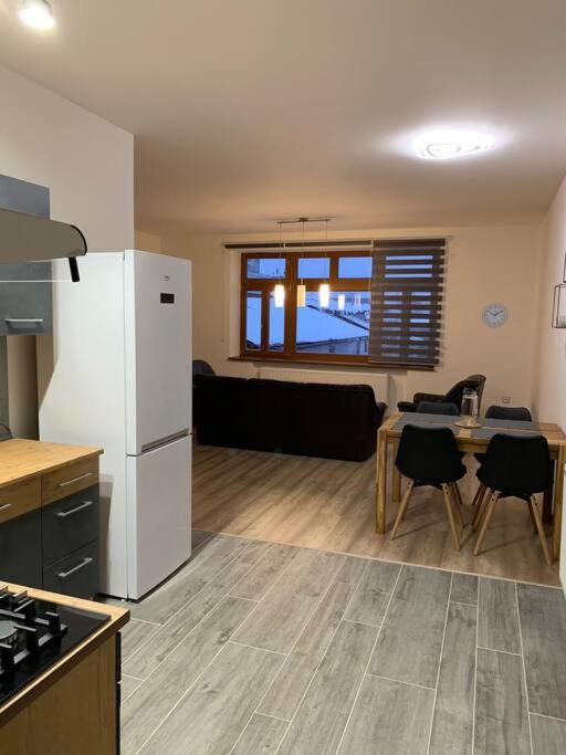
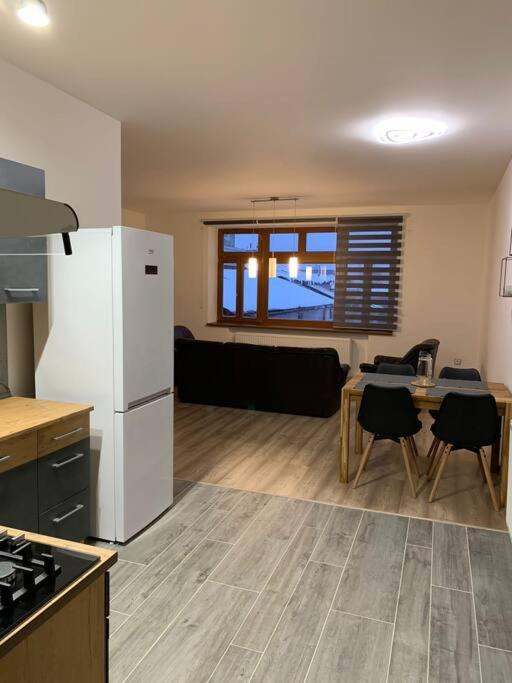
- wall clock [481,302,509,328]
